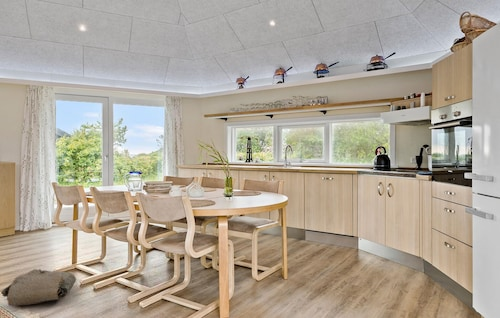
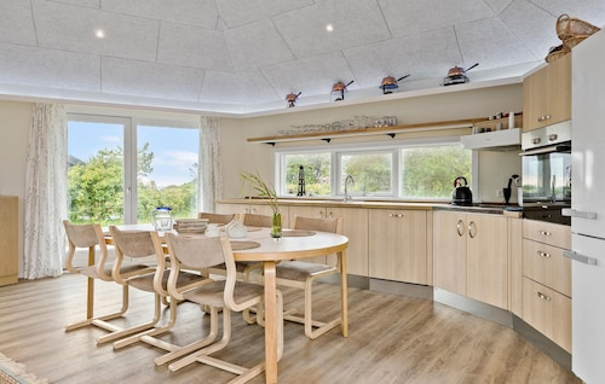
- bag [0,268,77,307]
